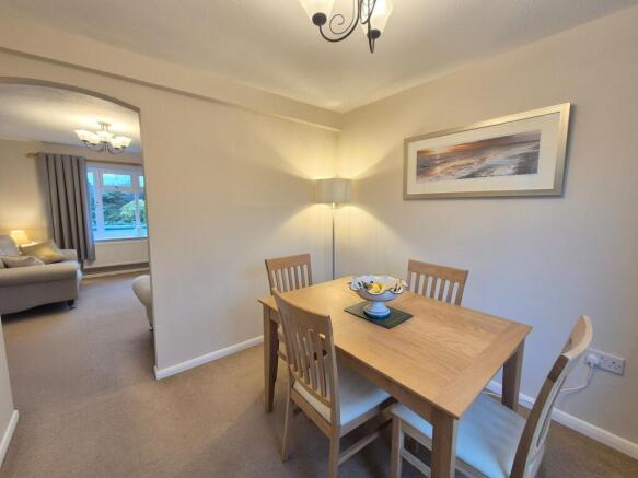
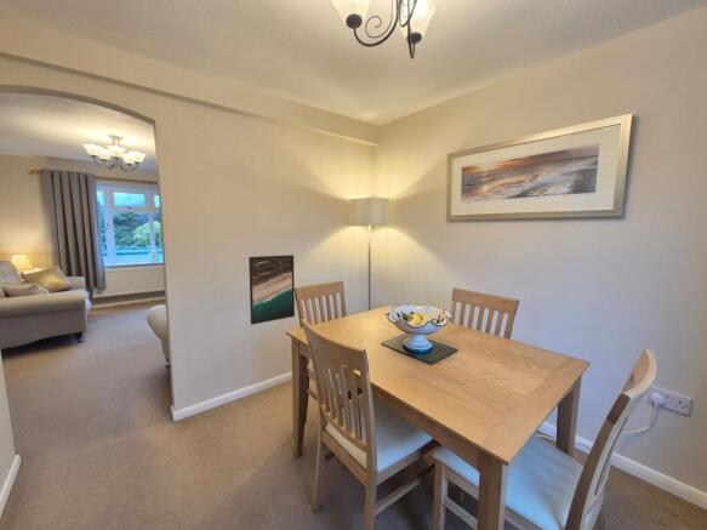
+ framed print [247,253,296,326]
